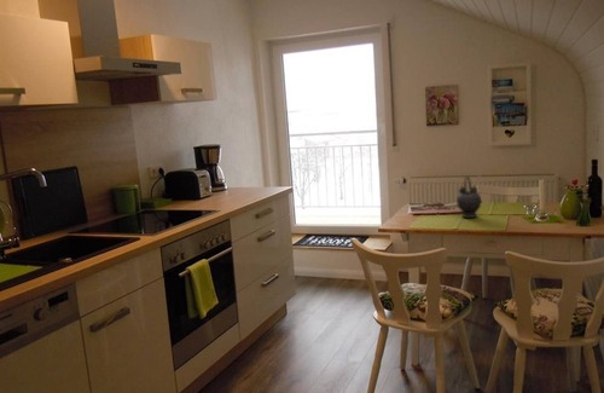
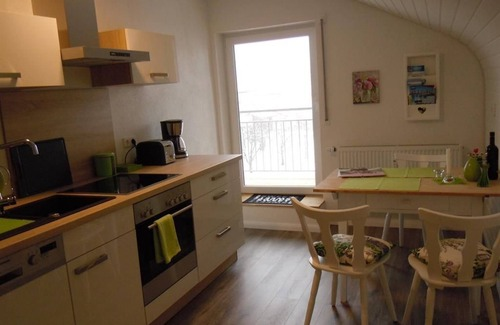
- teapot [455,175,483,219]
